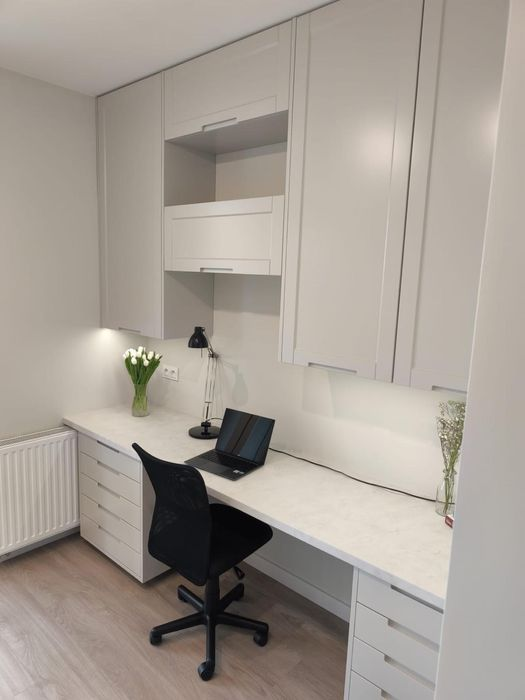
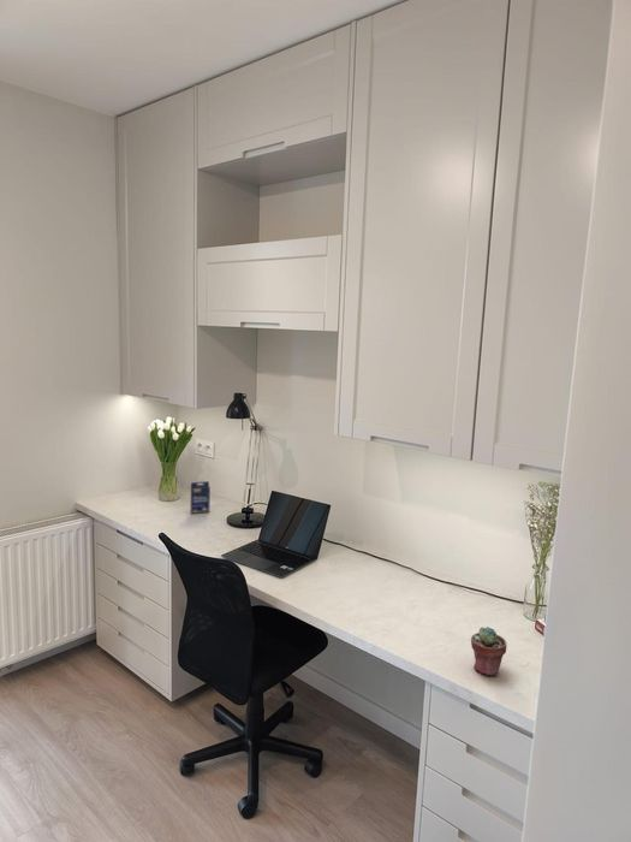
+ potted succulent [470,625,508,677]
+ small box [189,480,212,515]
